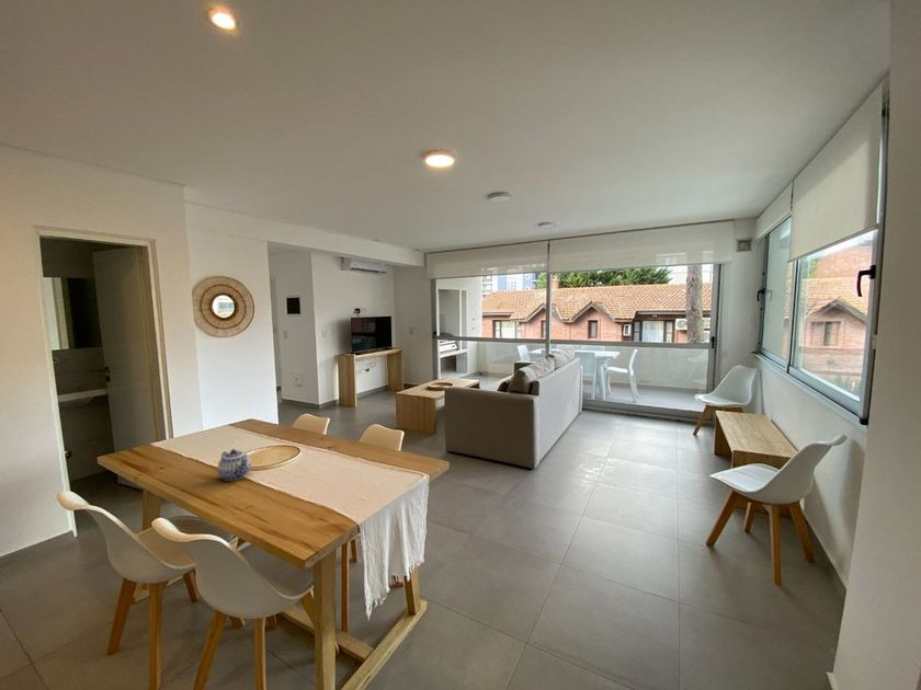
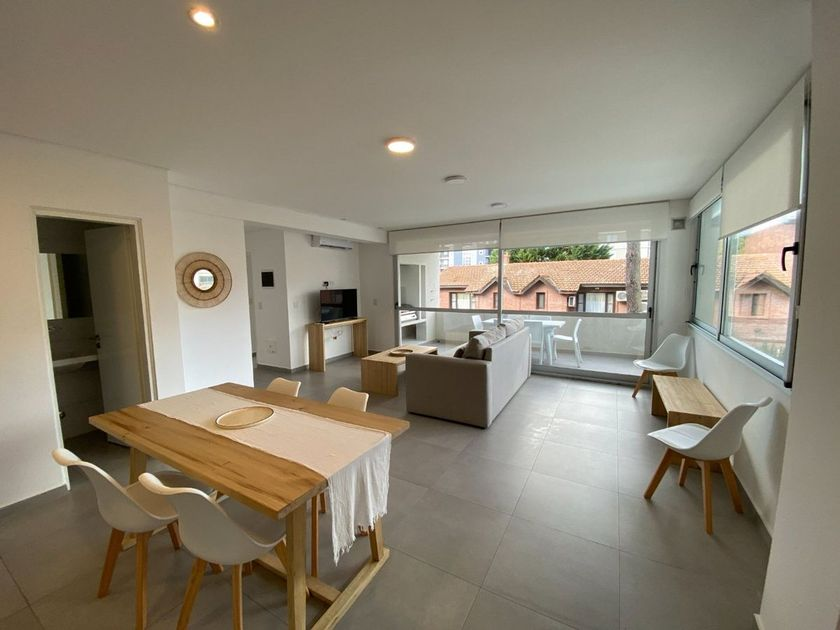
- teapot [217,448,252,482]
